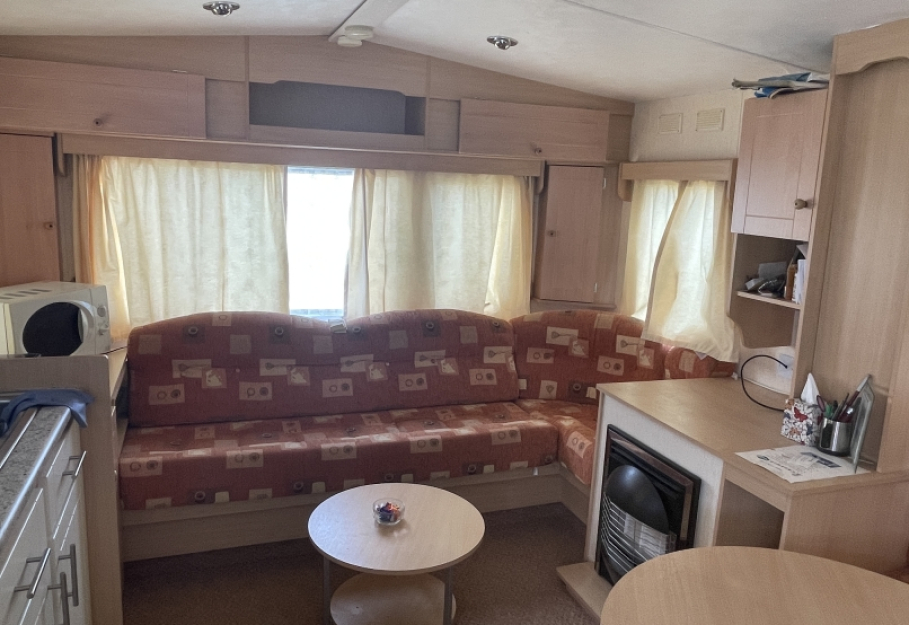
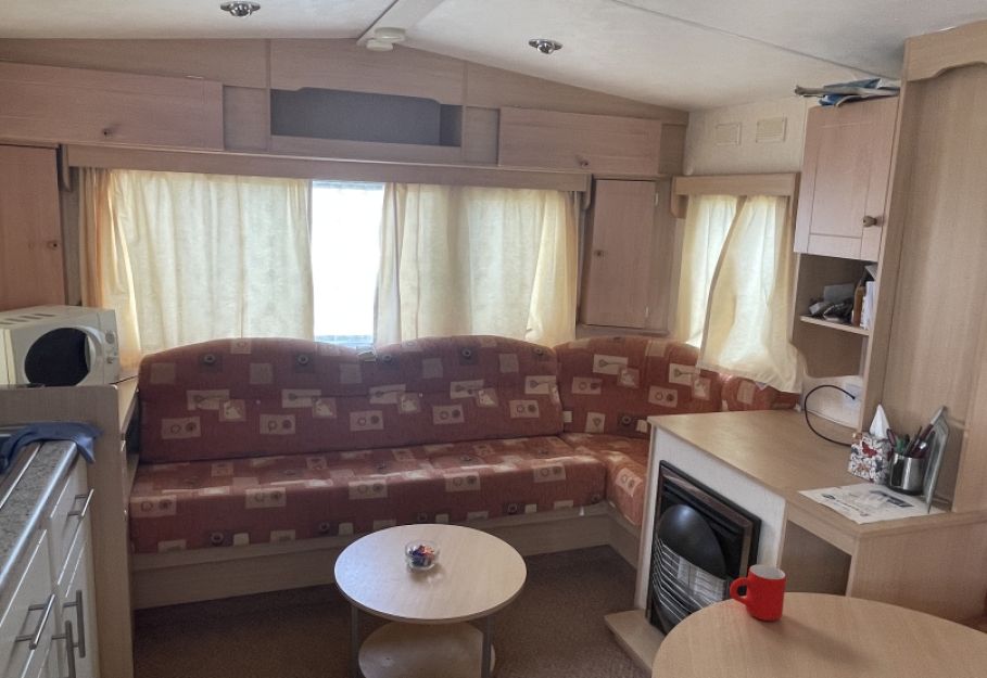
+ mug [729,563,787,622]
